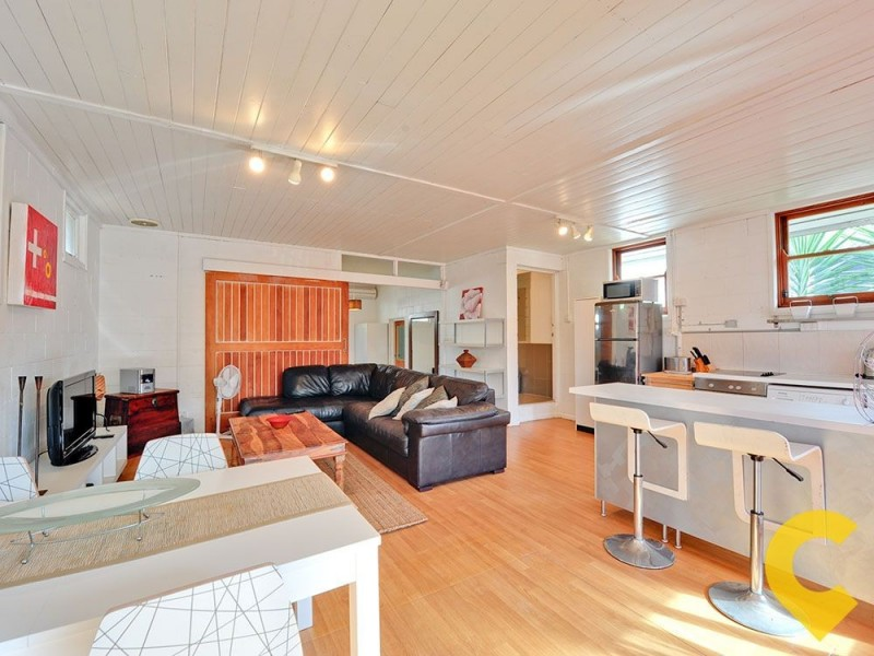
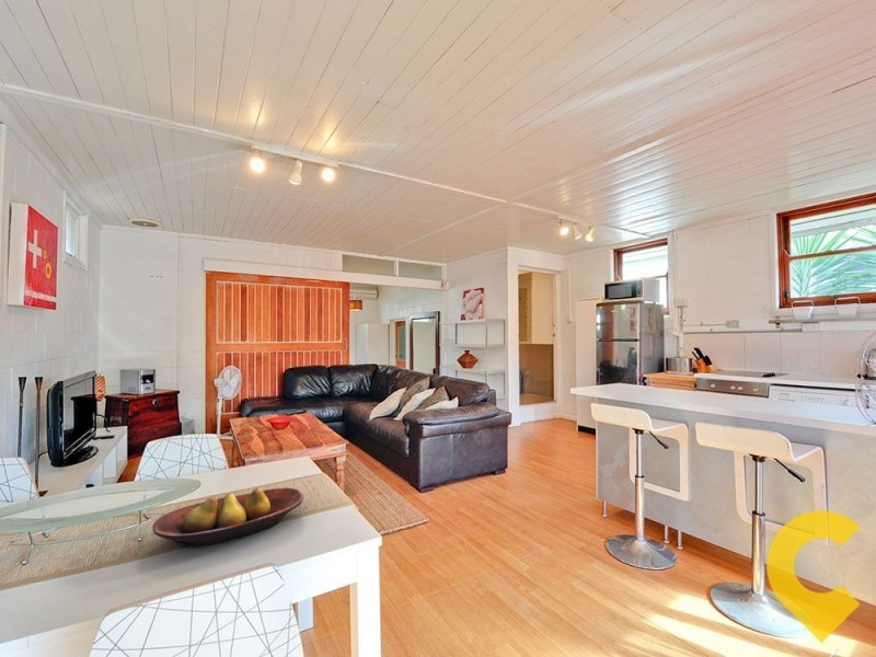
+ fruit bowl [151,486,304,549]
